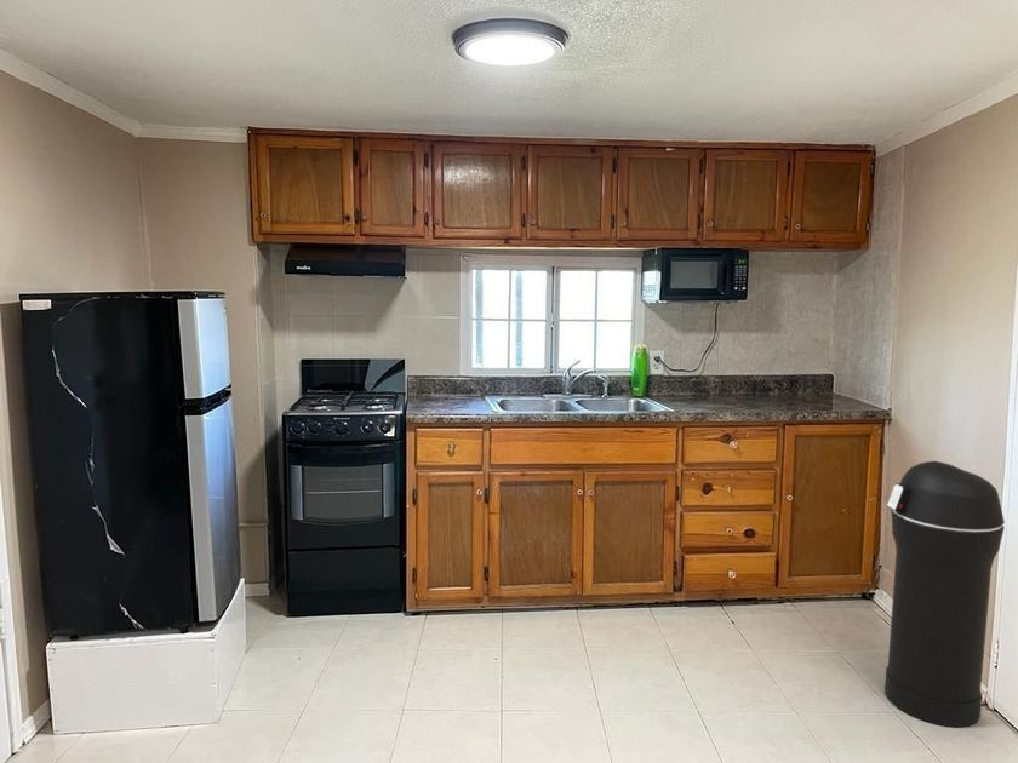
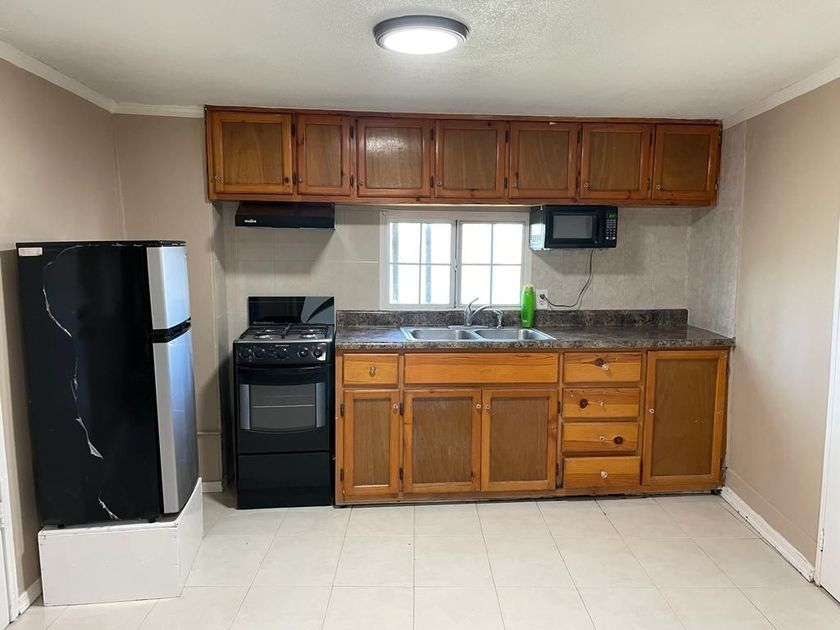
- trash can [883,460,1006,728]
